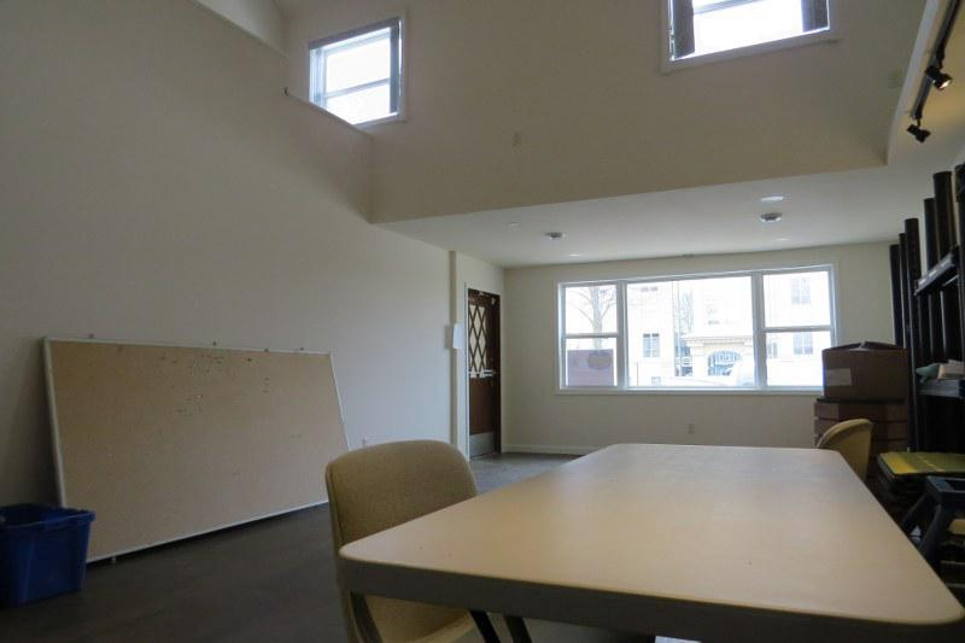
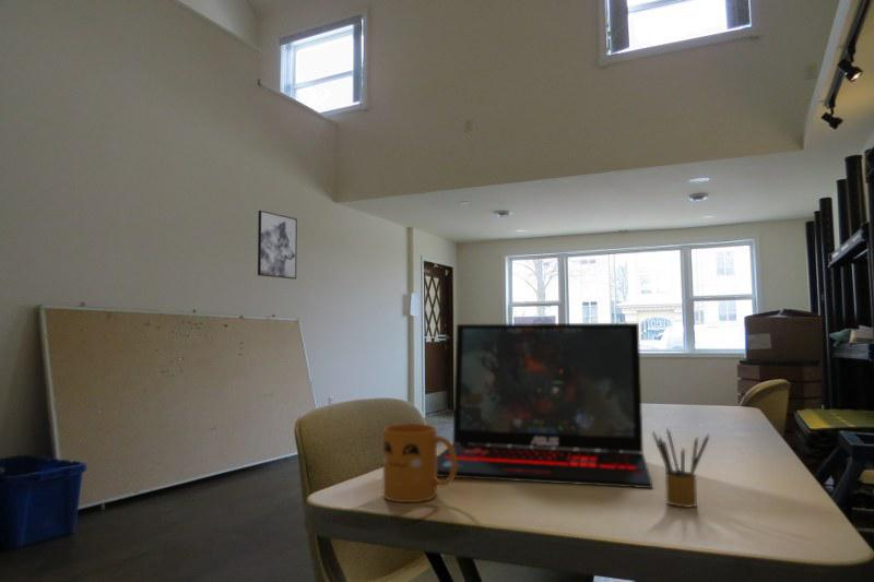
+ laptop [437,322,653,489]
+ pencil box [651,427,710,509]
+ wall art [257,210,298,281]
+ mug [382,423,457,503]
